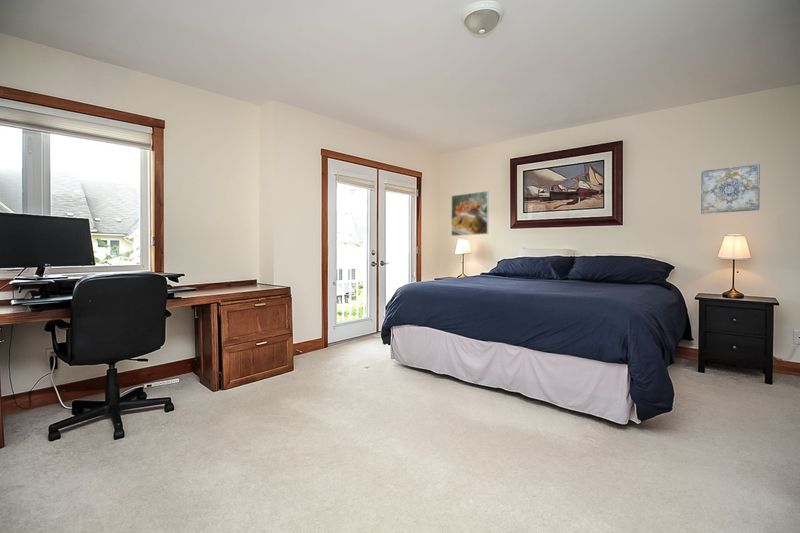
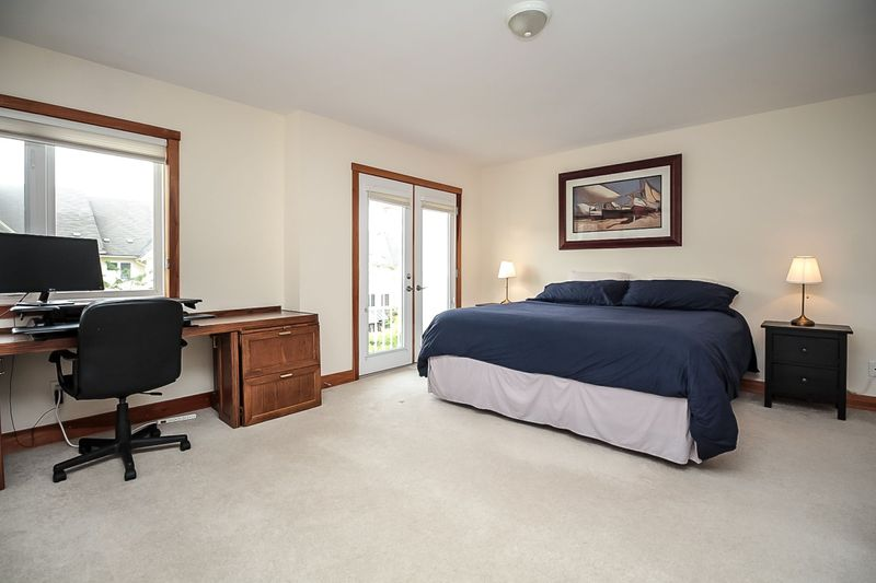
- wall art [700,163,761,215]
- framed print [450,190,490,237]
